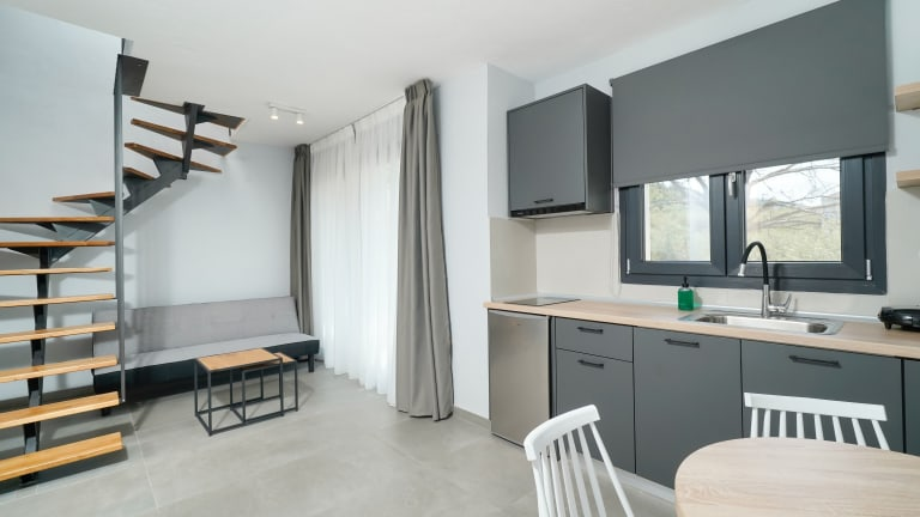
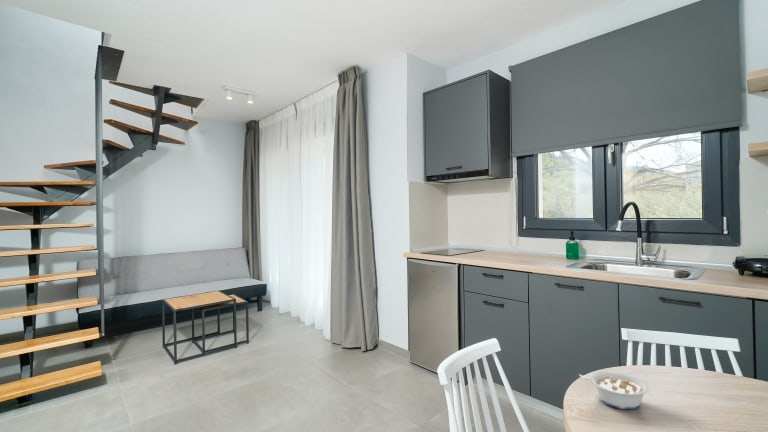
+ legume [578,371,650,410]
